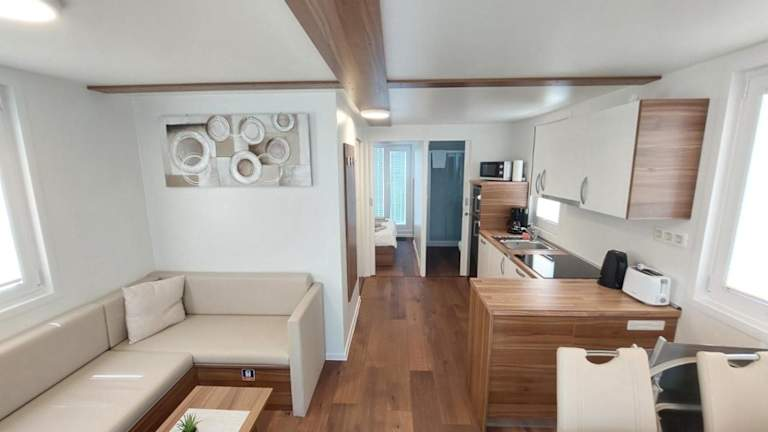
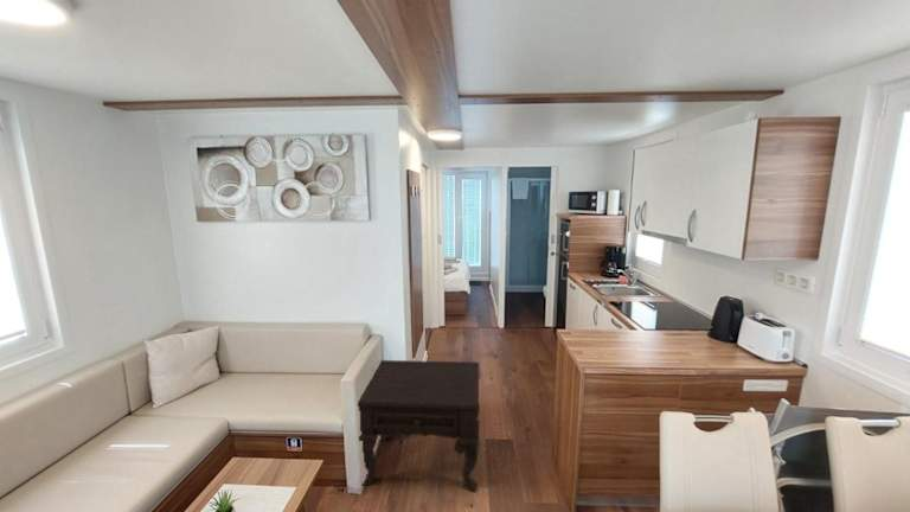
+ side table [357,359,481,493]
